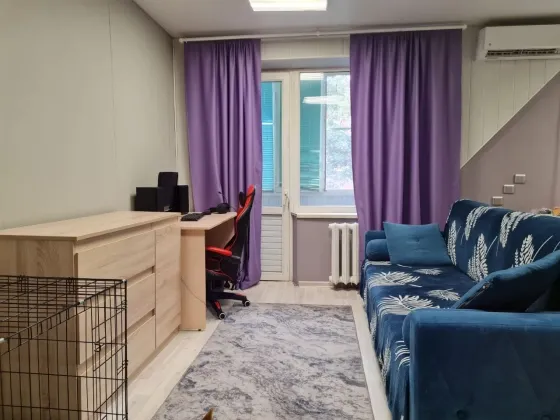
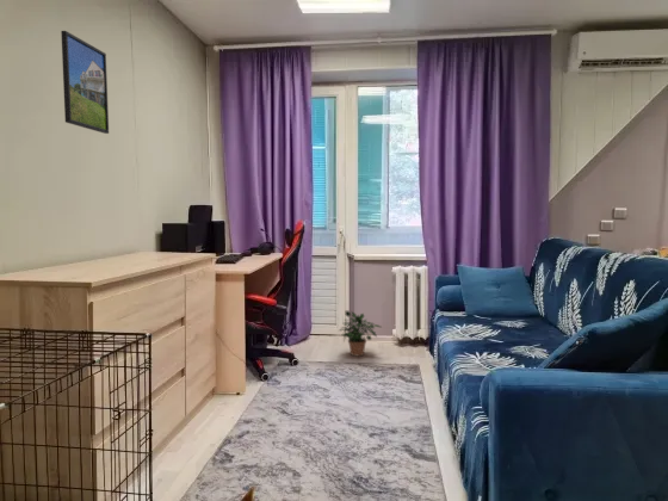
+ potted plant [336,310,382,358]
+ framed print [60,30,110,135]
